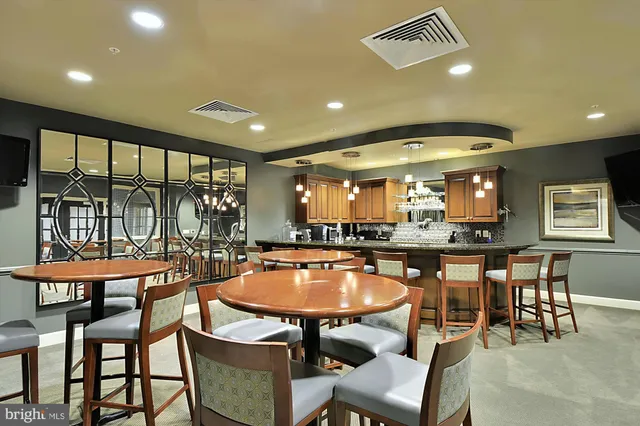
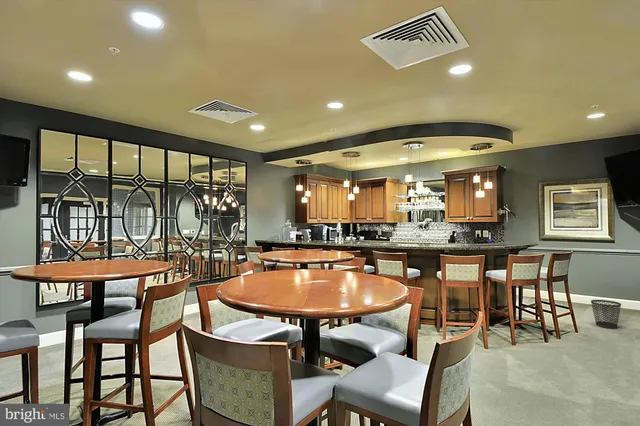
+ wastebasket [590,299,622,330]
